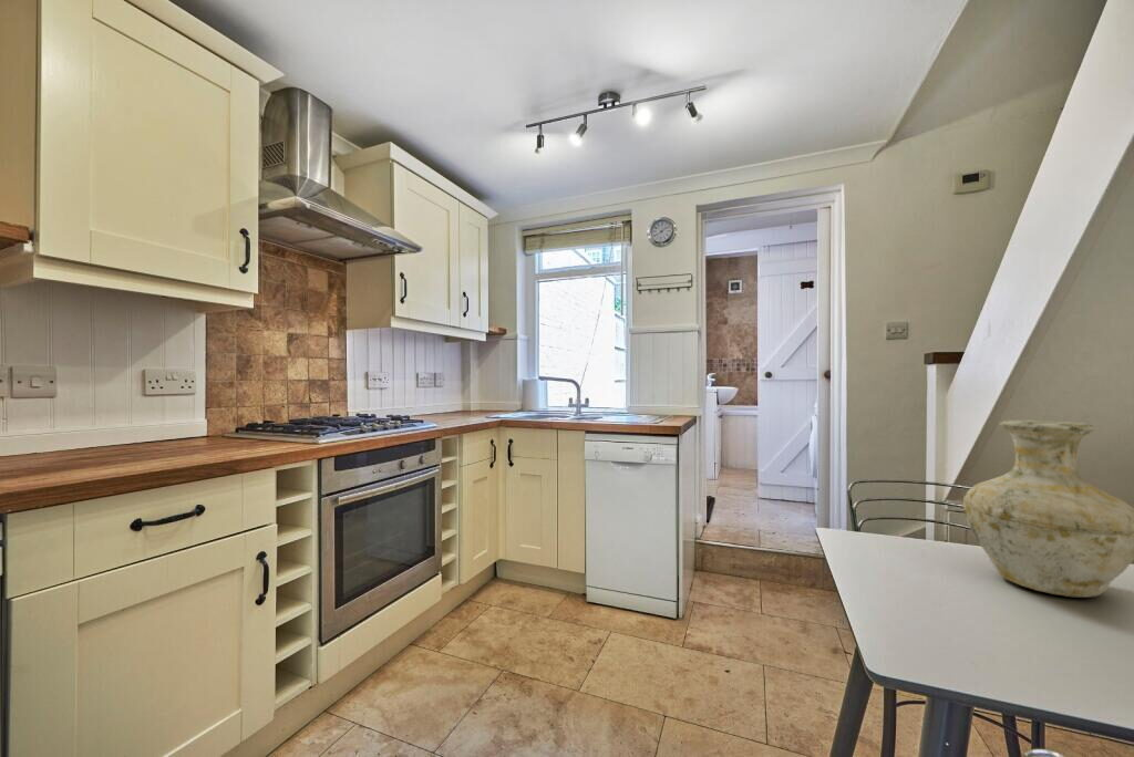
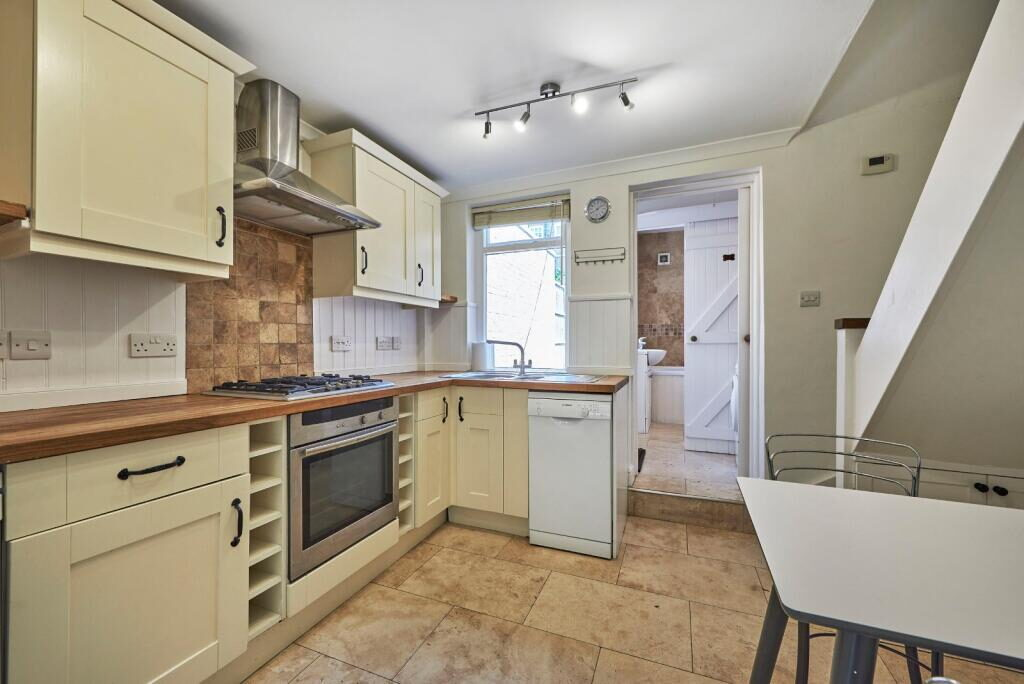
- vase [962,418,1134,599]
